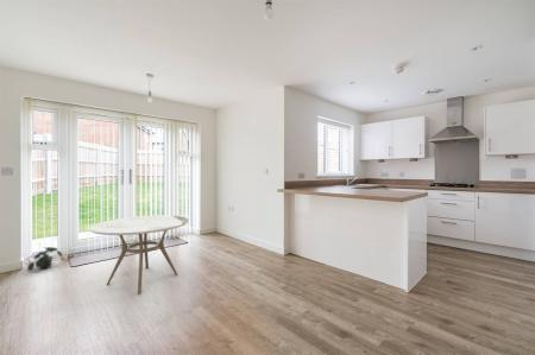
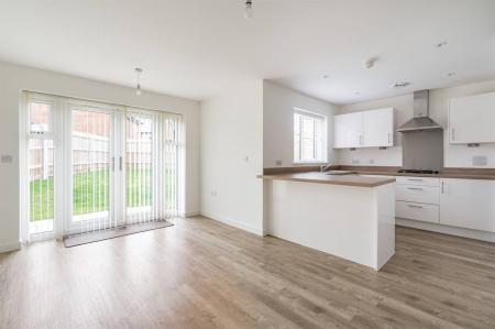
- potted plant [25,246,64,273]
- dining table [88,215,189,296]
